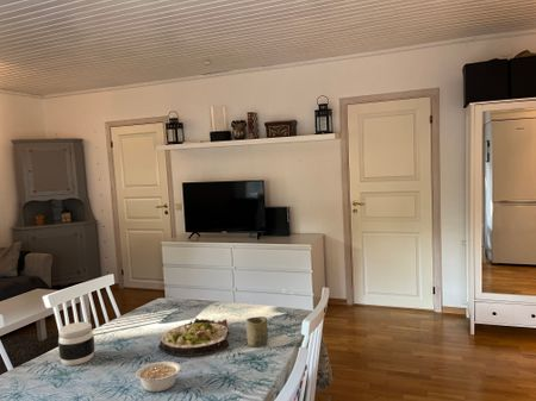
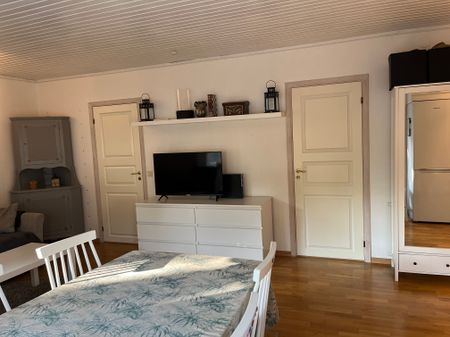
- cup [244,315,269,347]
- jar [57,321,95,366]
- legume [135,361,183,393]
- salad plate [157,317,230,357]
